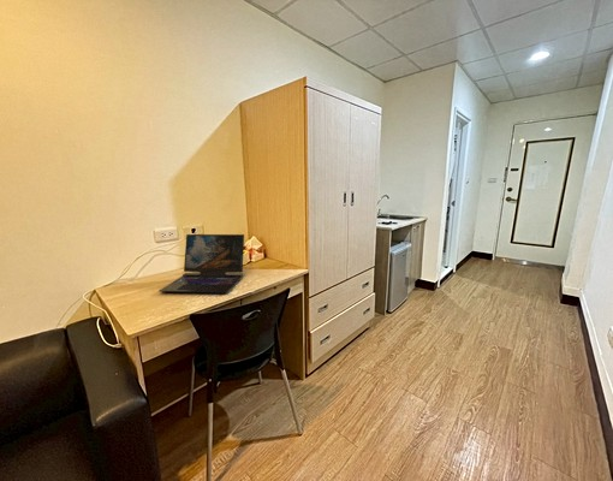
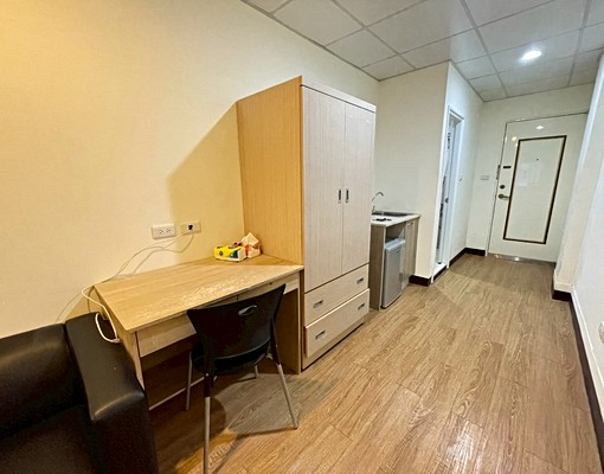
- laptop [157,233,245,295]
